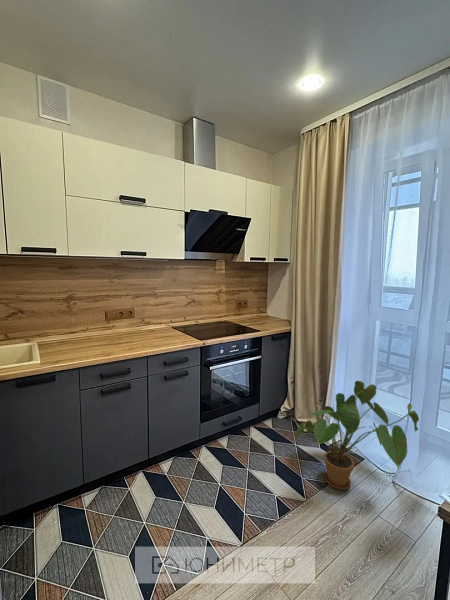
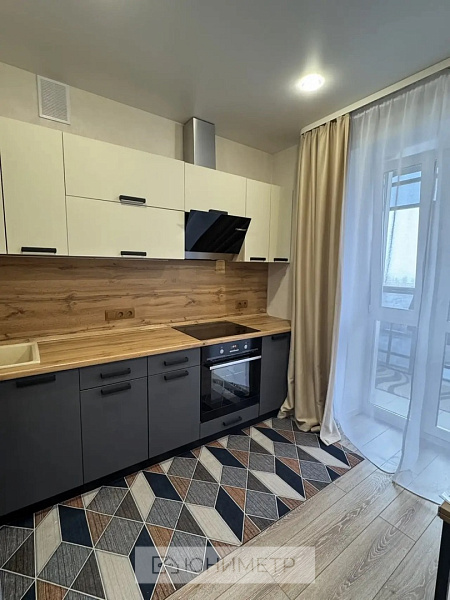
- house plant [294,380,420,491]
